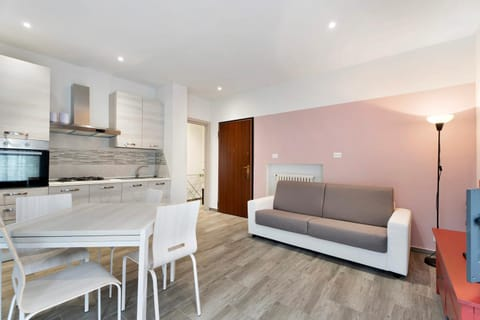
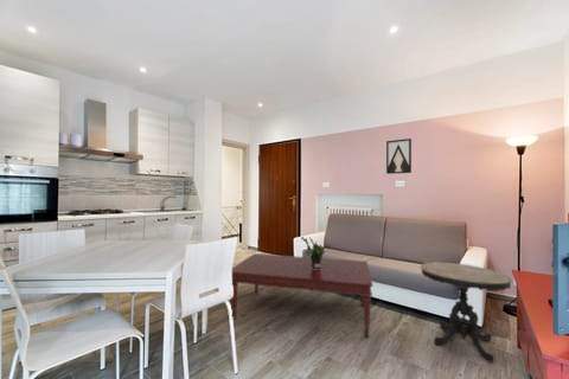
+ wall art [385,137,413,175]
+ potted plant [300,236,327,269]
+ coffee table [230,252,375,340]
+ side table [420,261,513,364]
